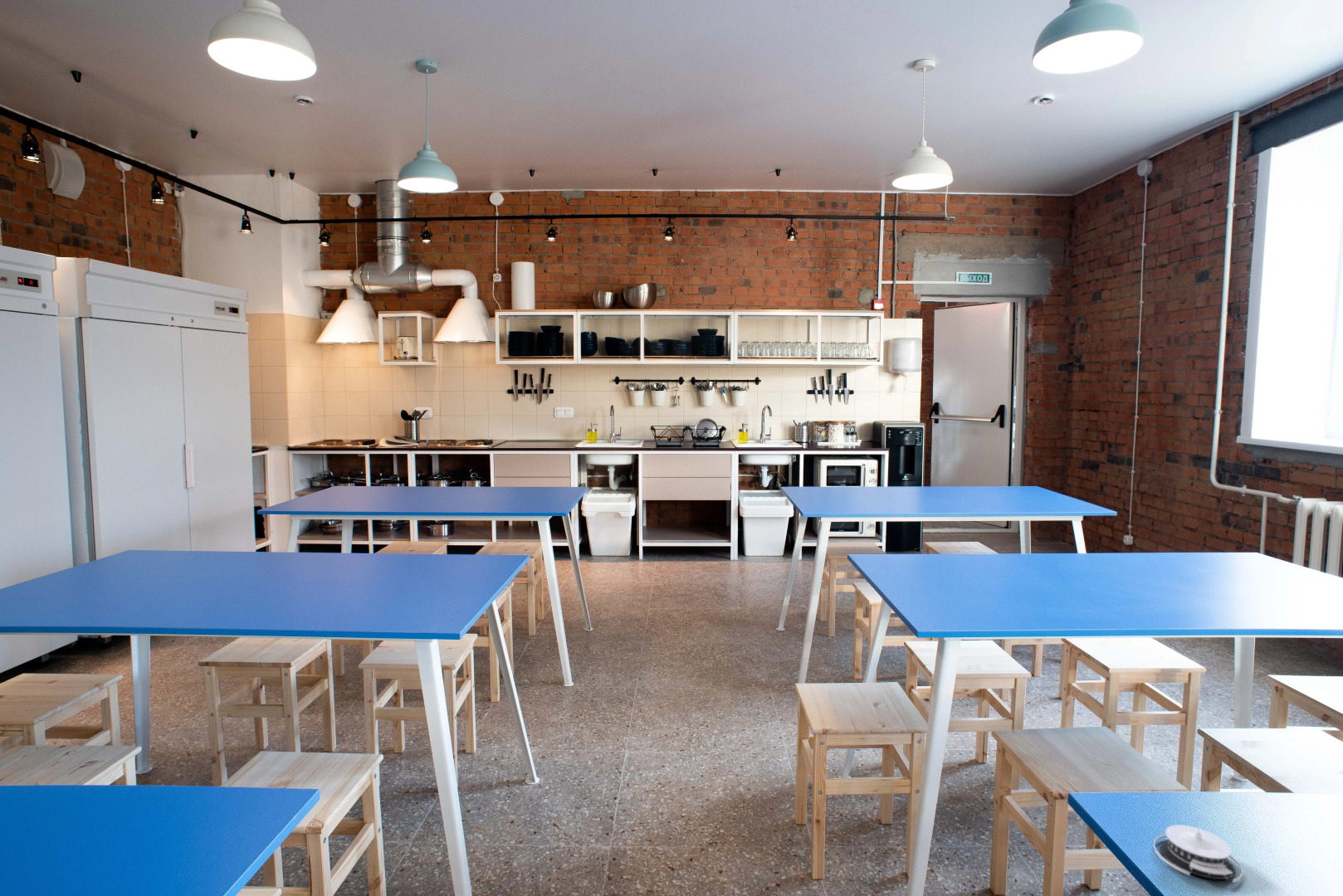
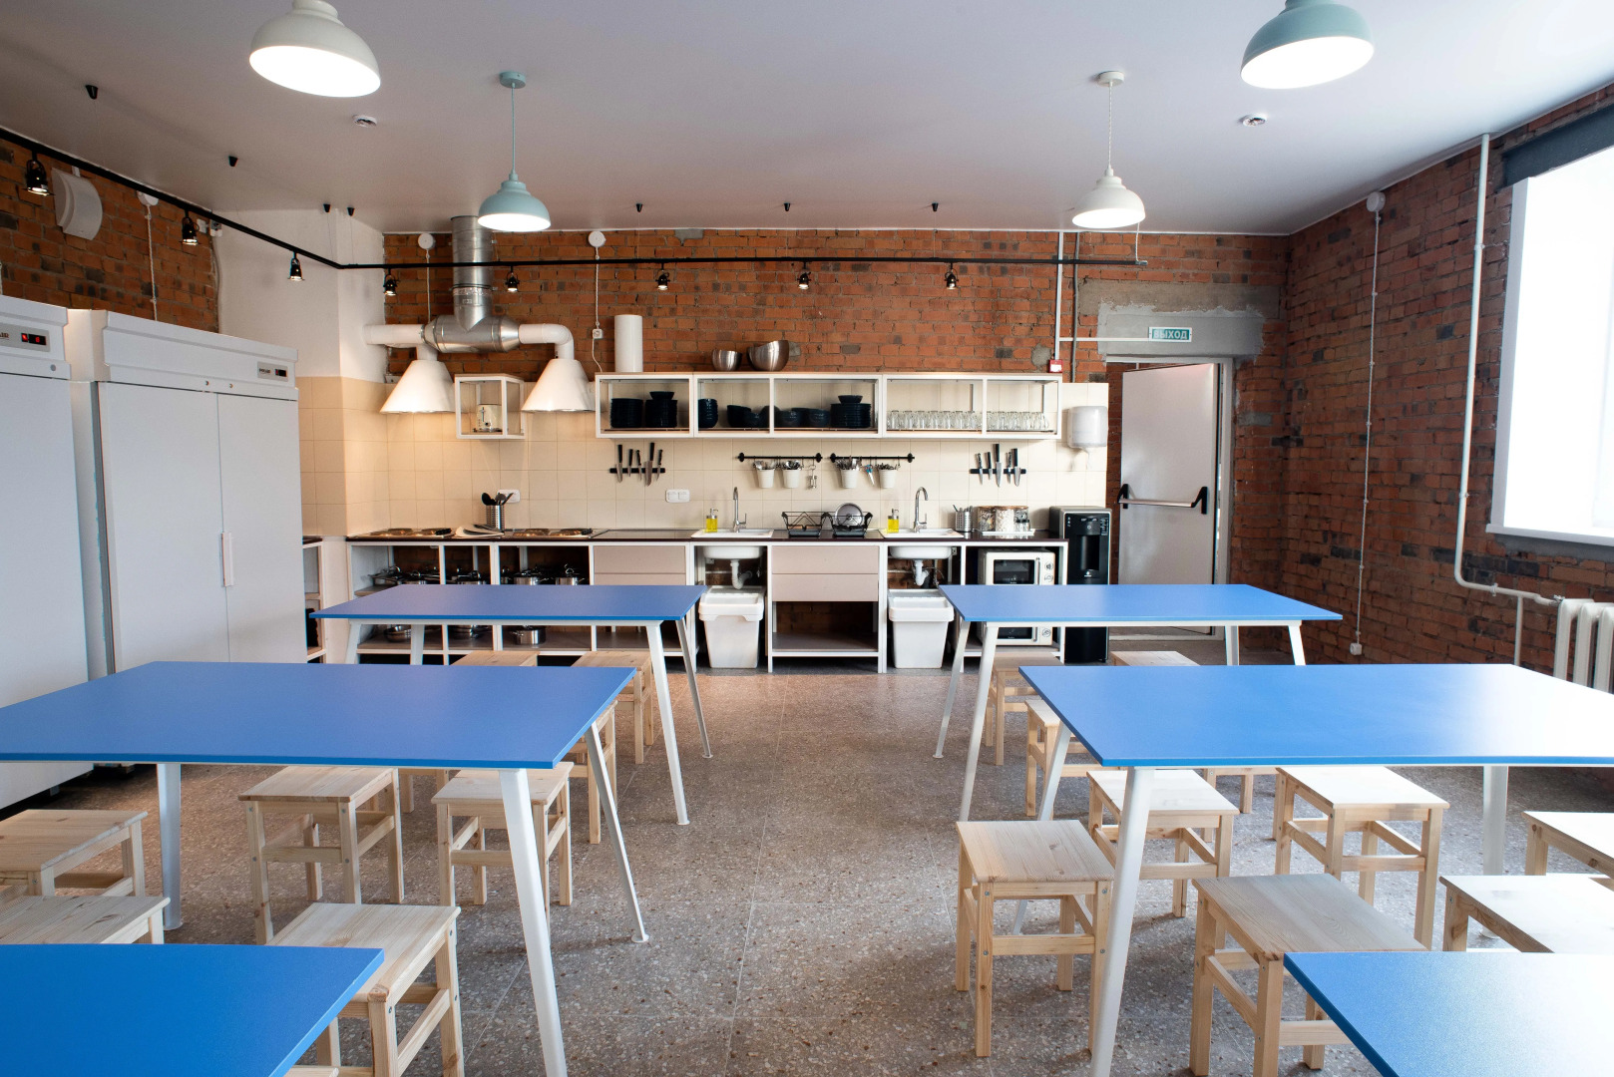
- architectural model [1153,824,1243,884]
